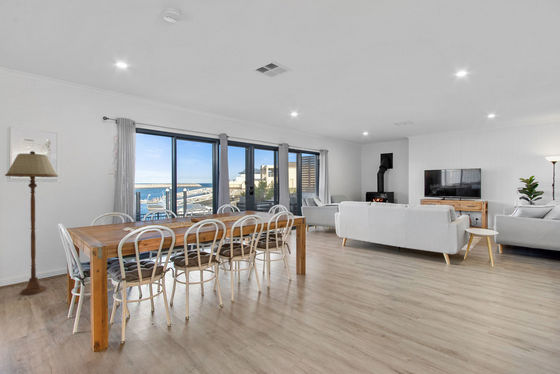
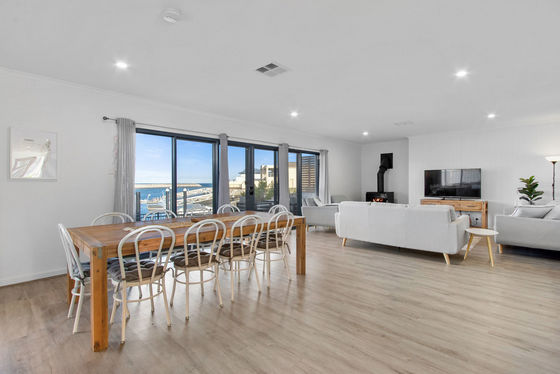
- floor lamp [4,150,59,296]
